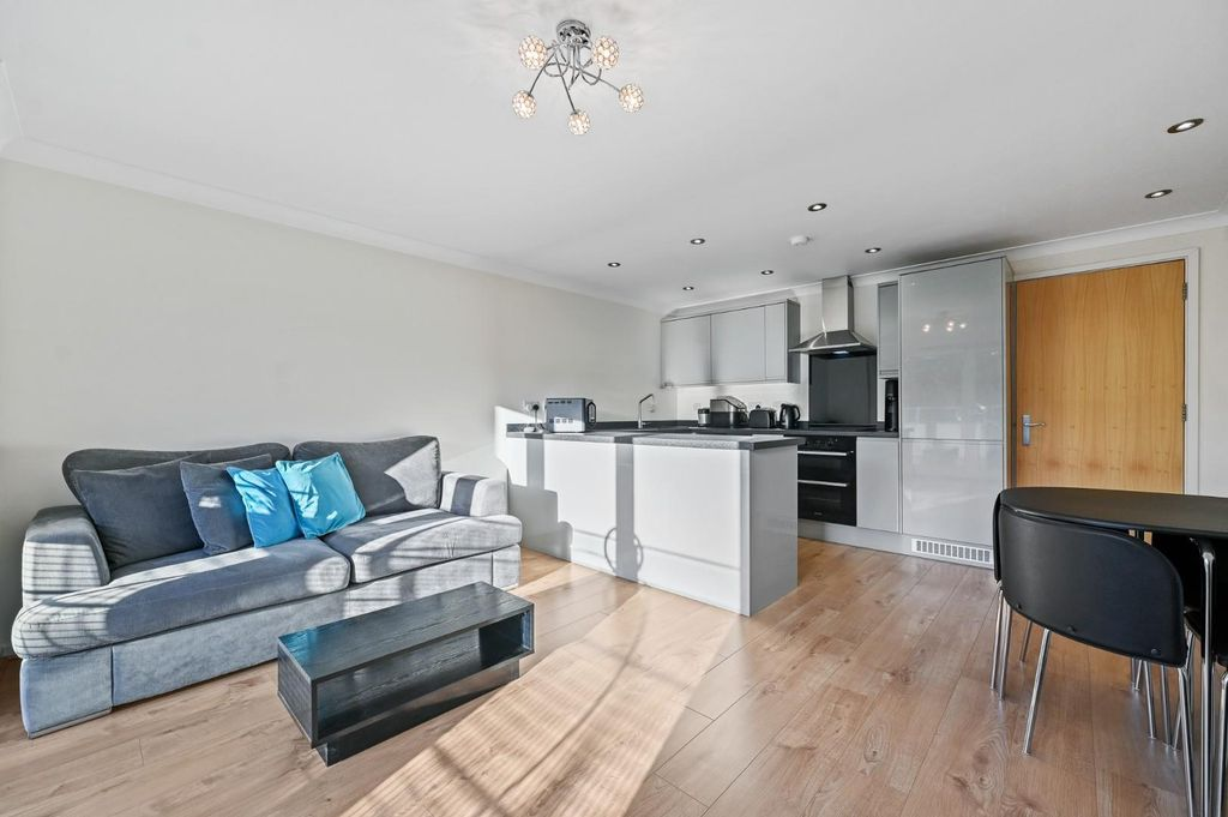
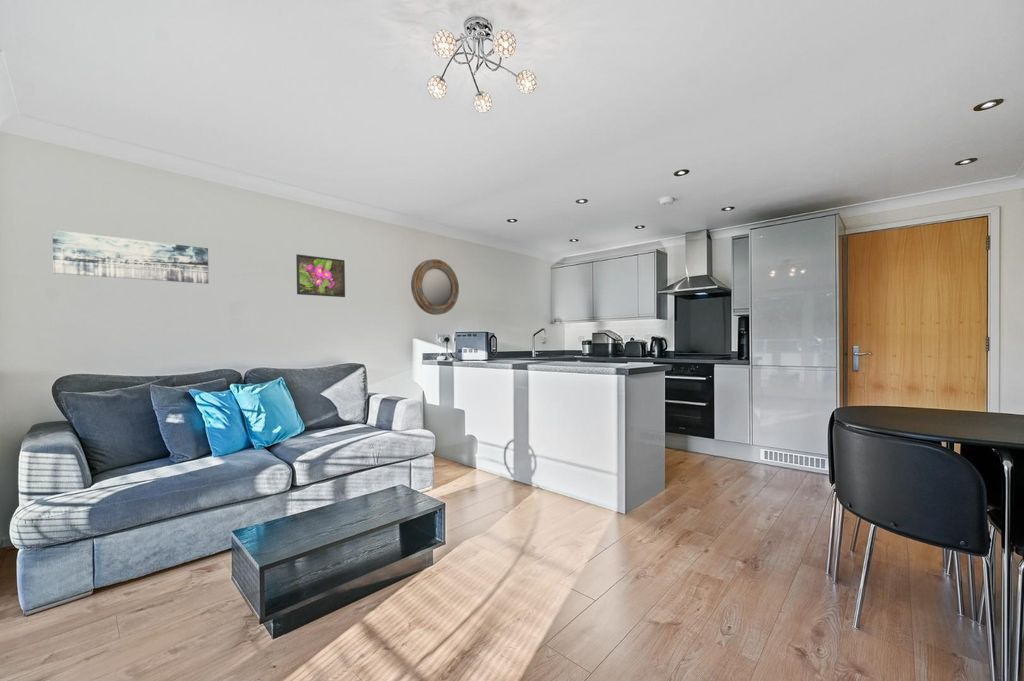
+ wall art [52,229,210,285]
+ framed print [295,253,346,298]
+ home mirror [410,258,460,316]
